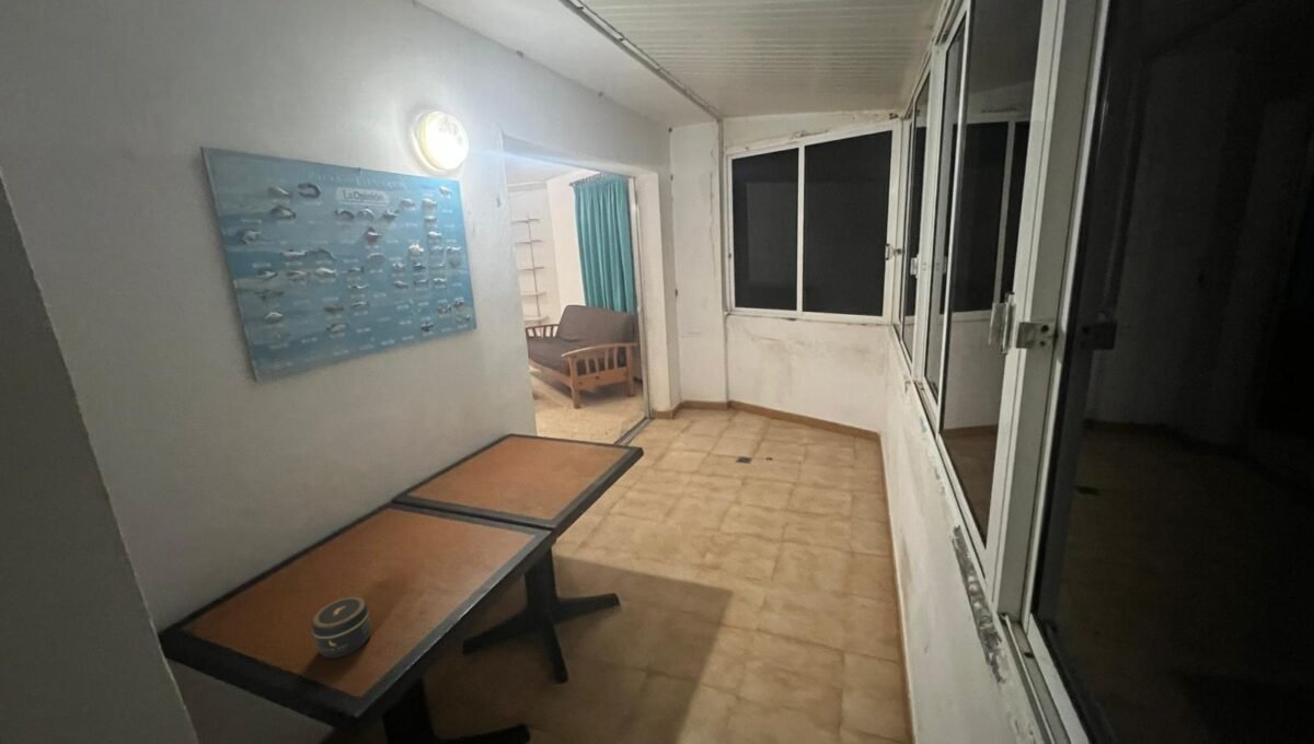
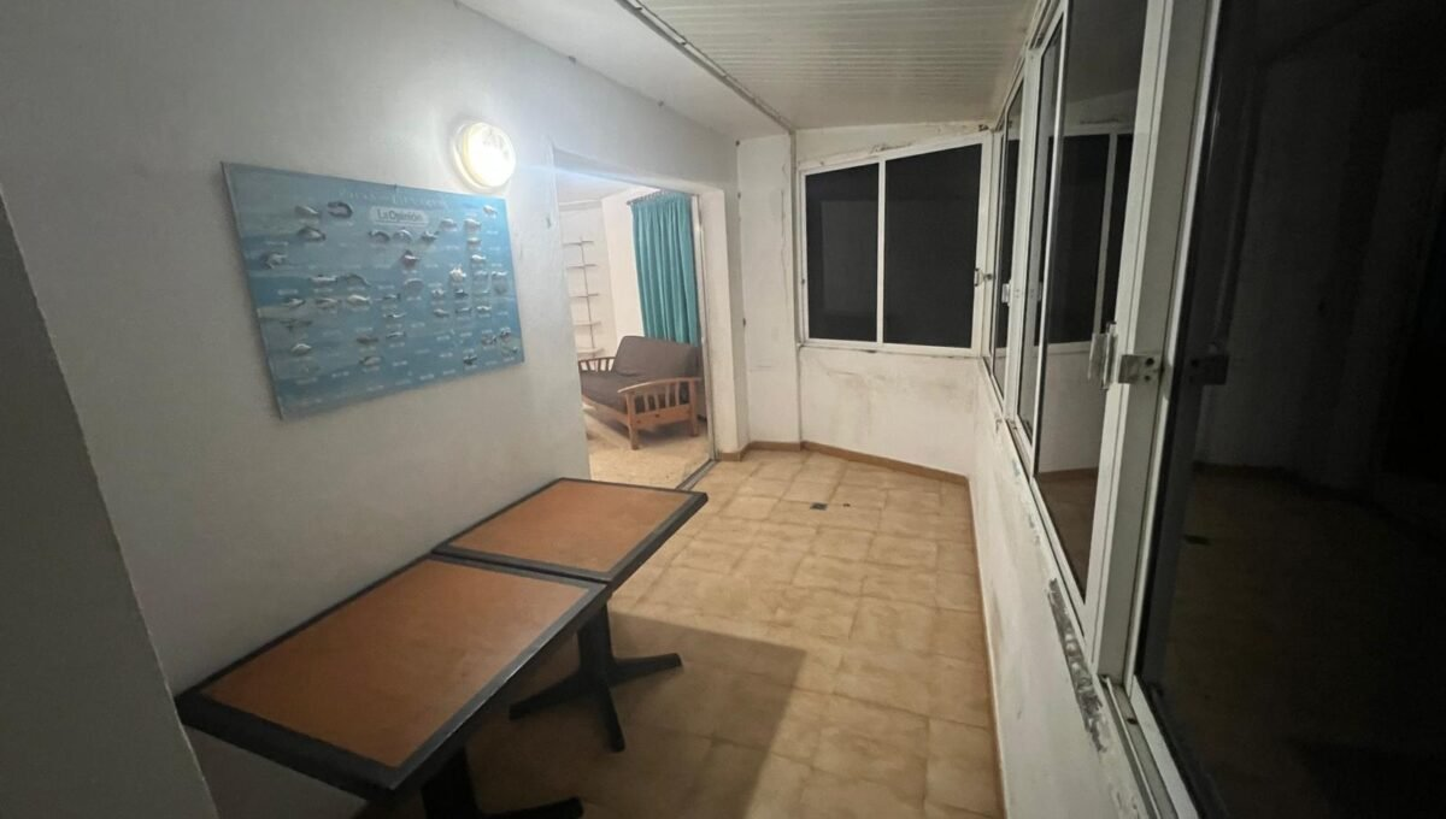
- jar [311,595,372,659]
